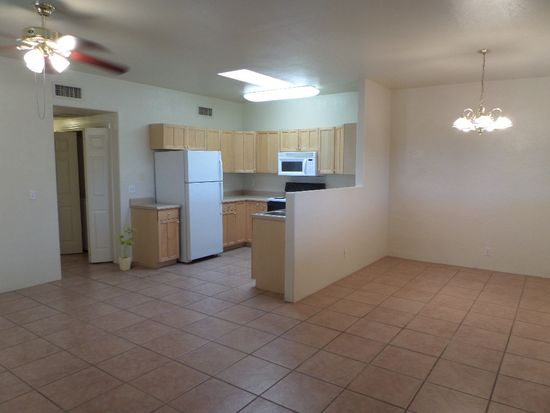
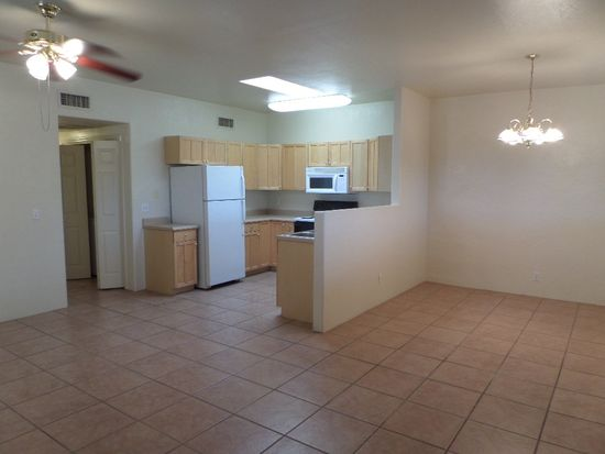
- house plant [113,226,139,272]
